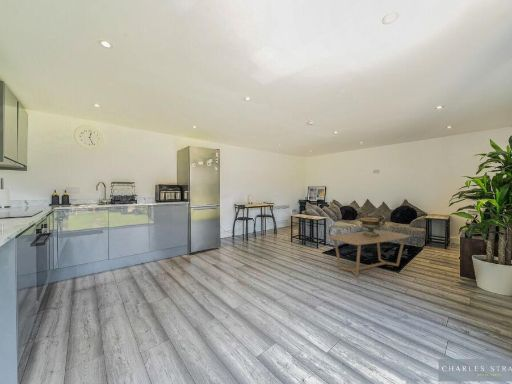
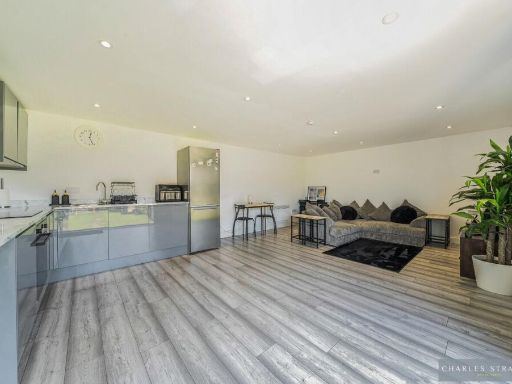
- decorative urn [357,211,387,237]
- coffee table [327,229,412,277]
